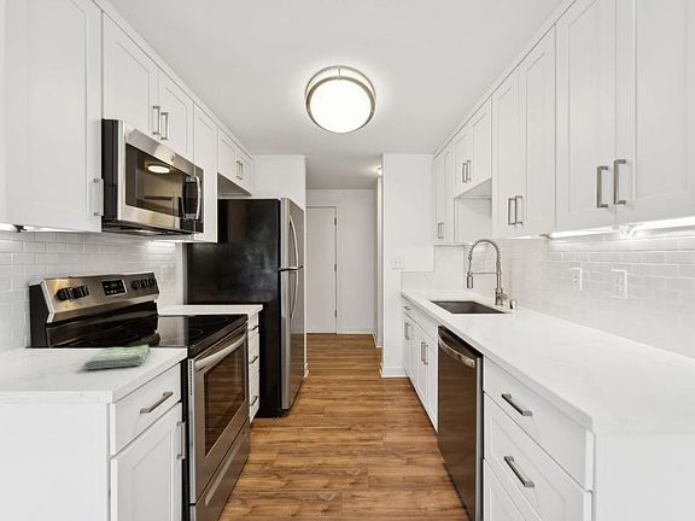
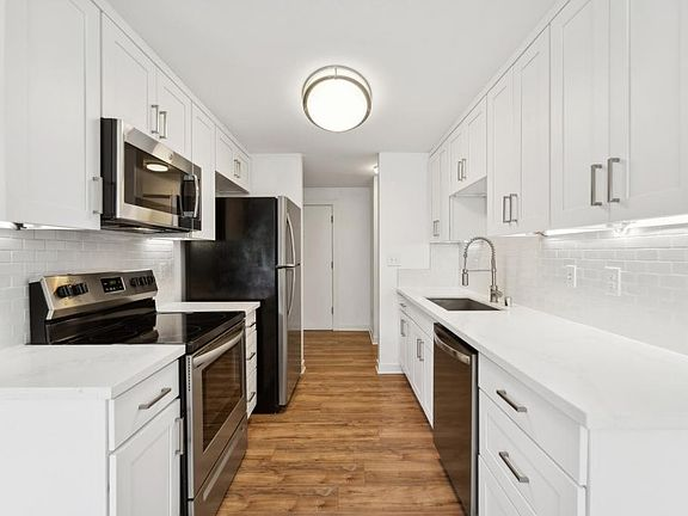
- dish towel [83,344,151,370]
